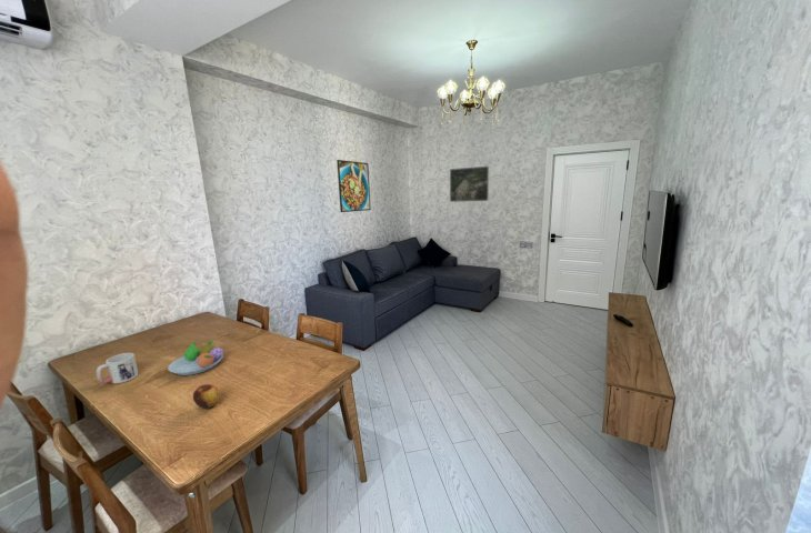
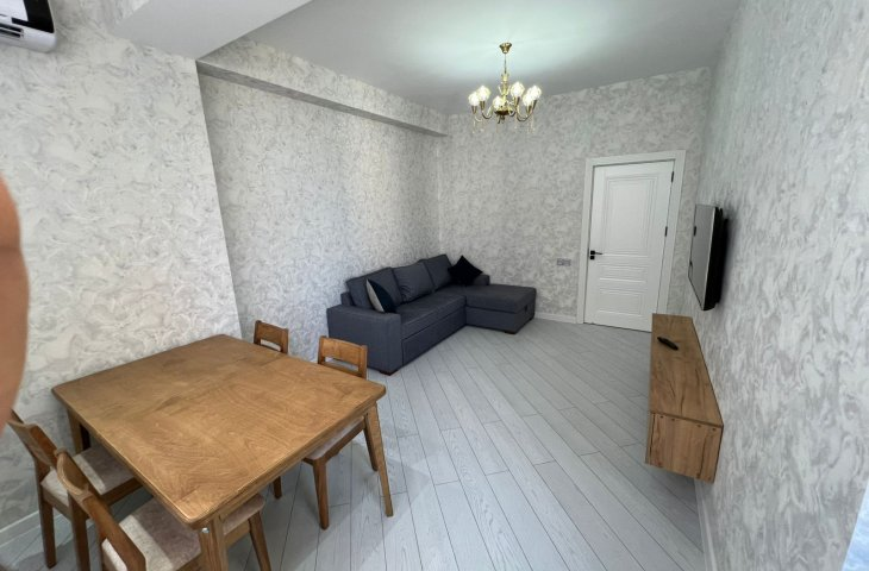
- fruit bowl [167,340,224,376]
- mug [96,352,139,384]
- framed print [336,159,372,213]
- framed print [449,164,490,203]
- apple [192,383,221,410]
